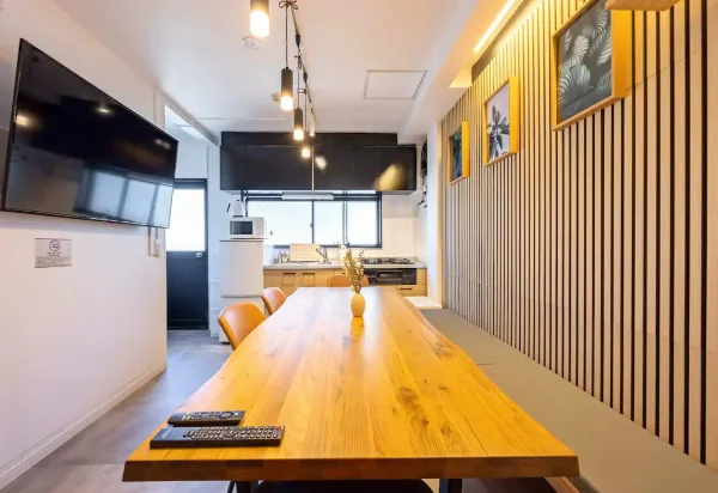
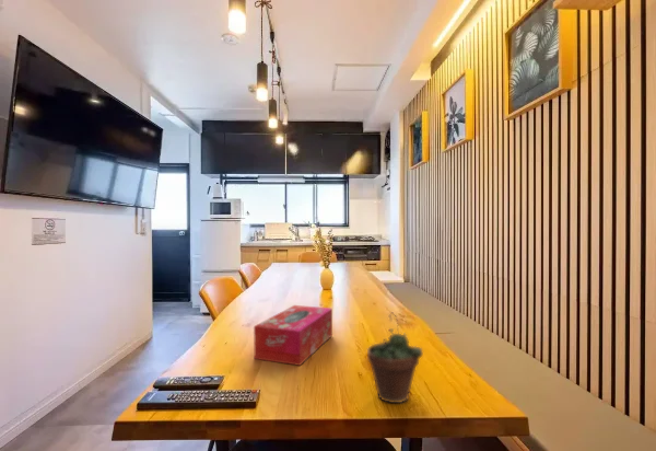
+ succulent plant [366,312,424,404]
+ tissue box [253,304,333,367]
